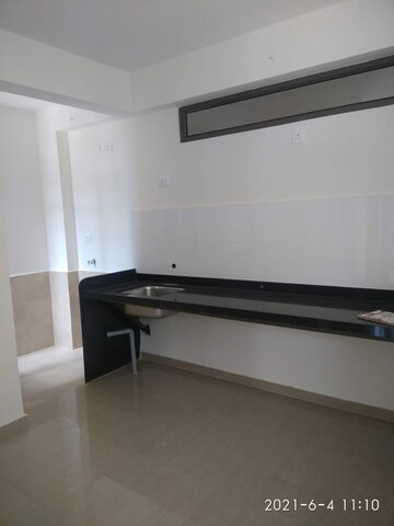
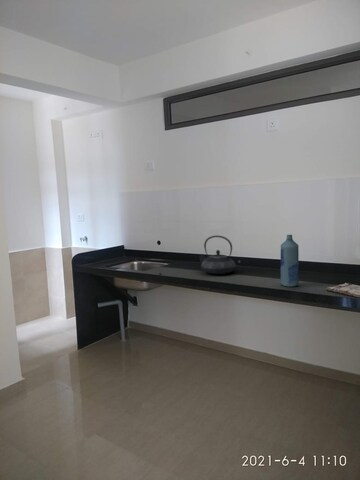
+ bottle [280,234,300,288]
+ teapot [198,235,237,275]
